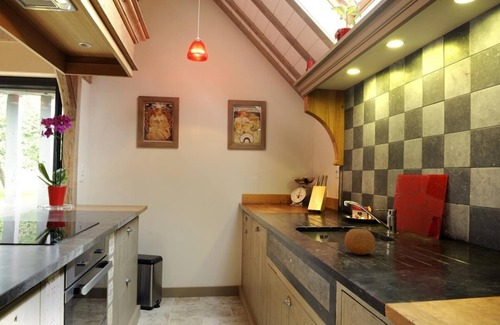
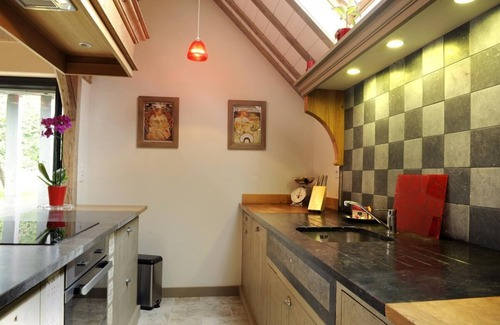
- fruit [344,228,376,256]
